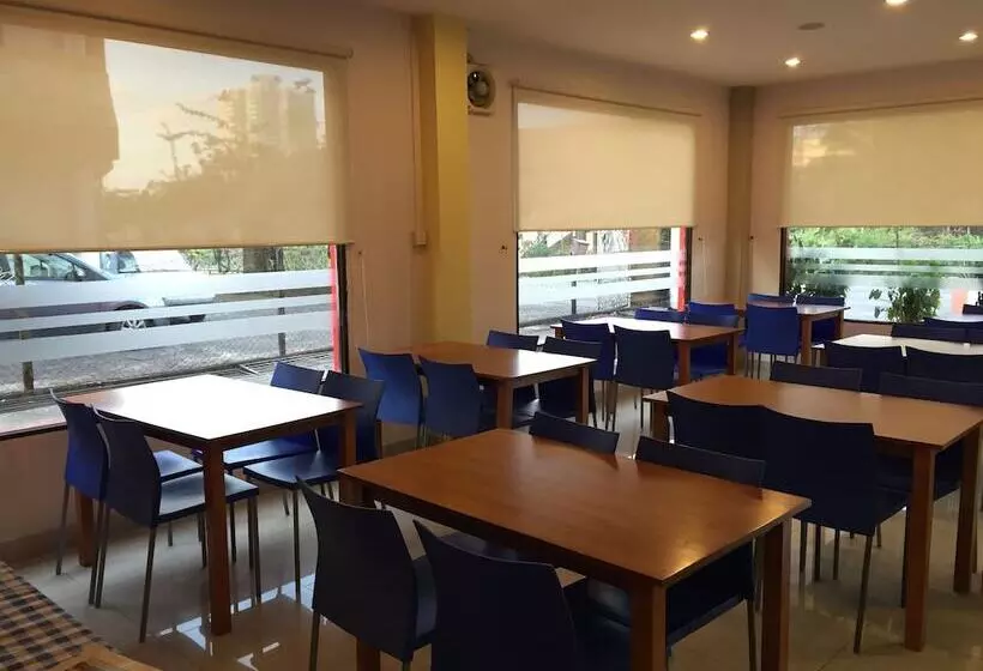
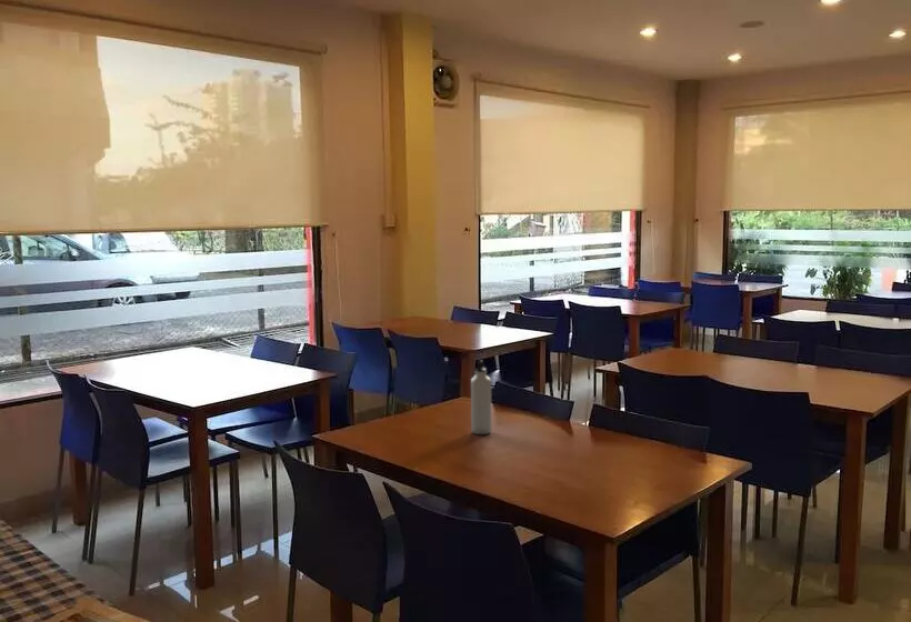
+ water bottle [470,359,492,435]
